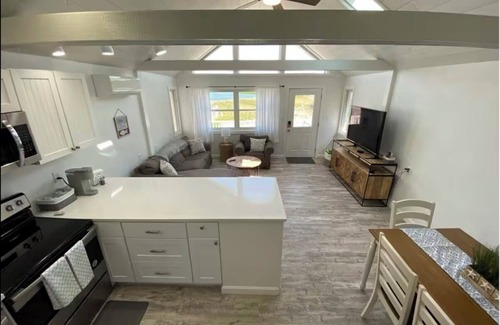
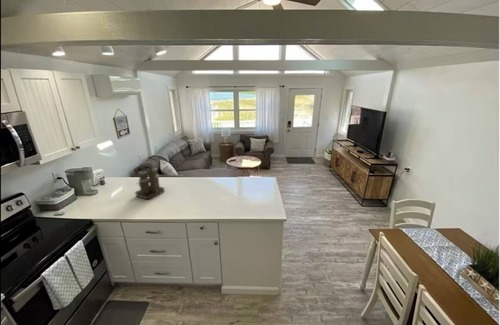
+ coffee maker [134,162,166,200]
